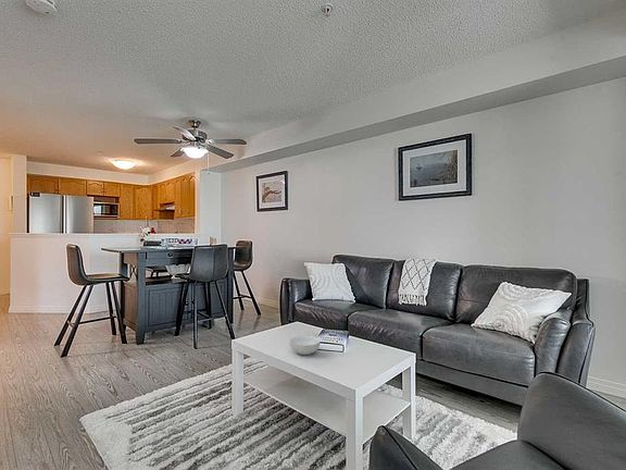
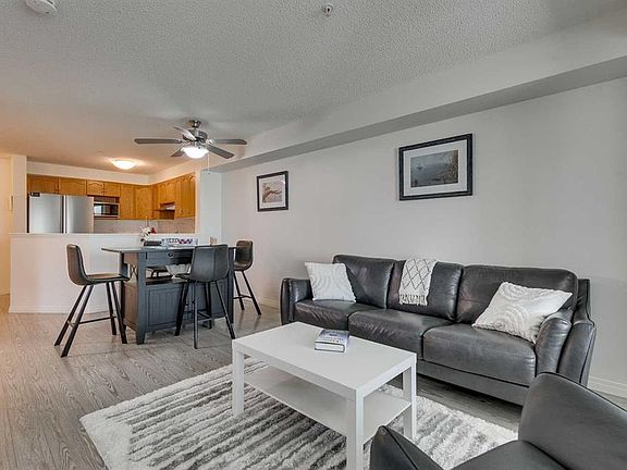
- cereal bowl [289,335,321,356]
